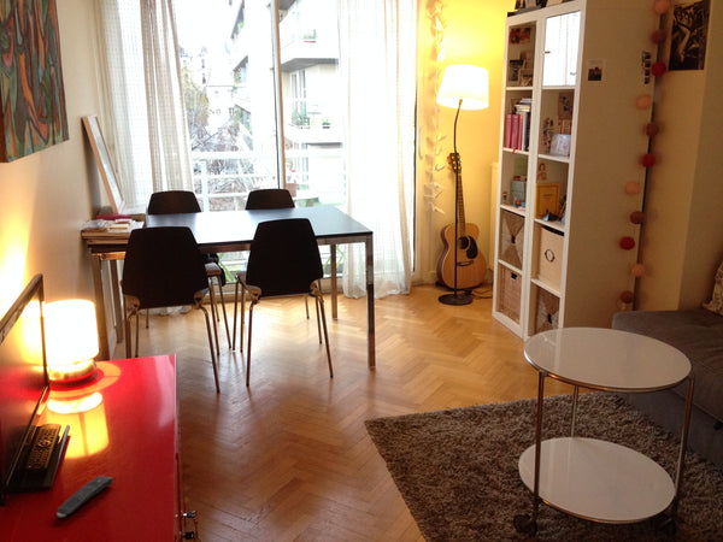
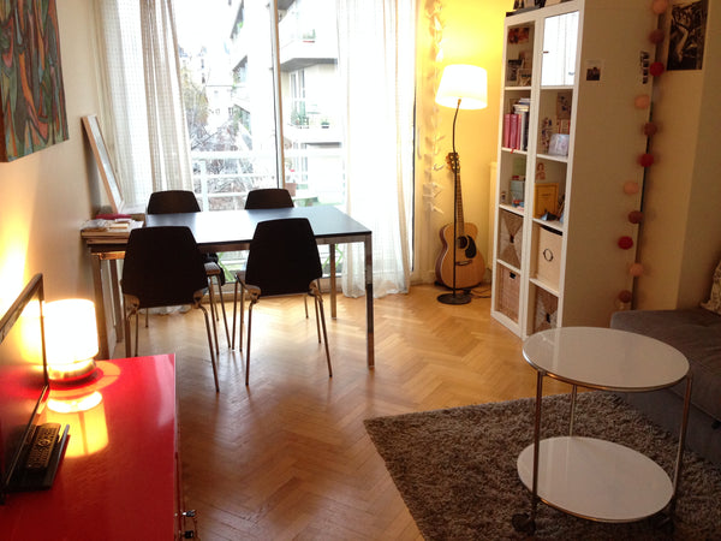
- remote control [55,475,114,519]
